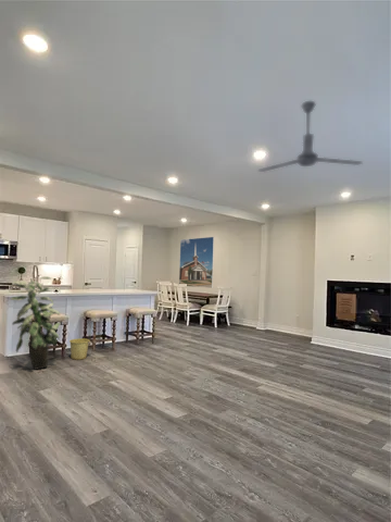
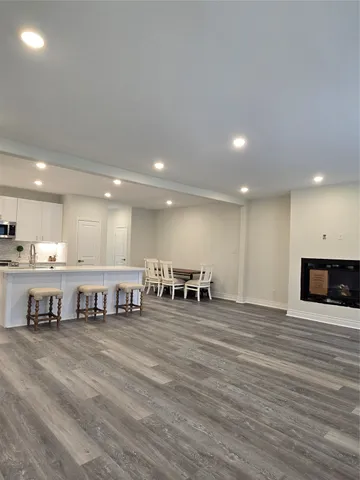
- ceiling fan [257,100,364,173]
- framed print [178,236,215,289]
- indoor plant [9,275,62,371]
- bucket [68,337,91,361]
